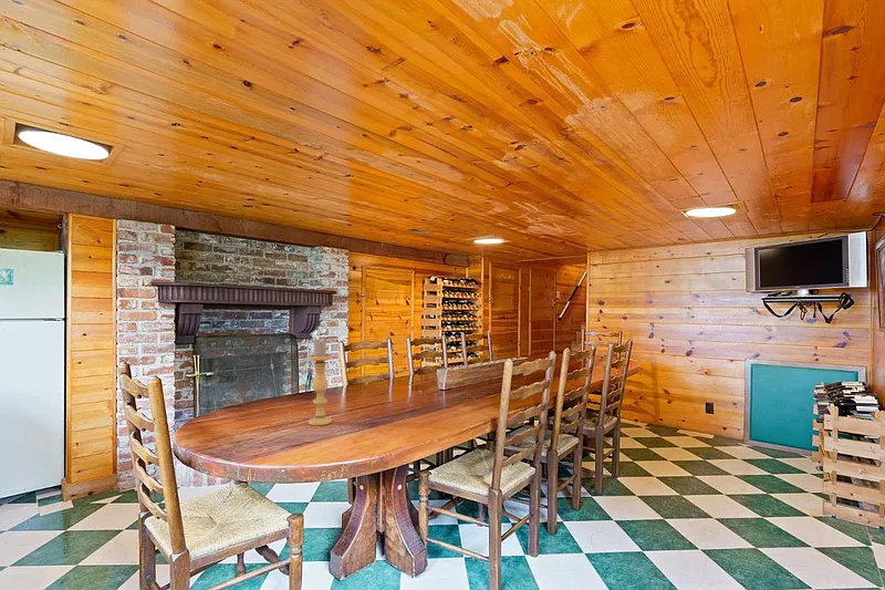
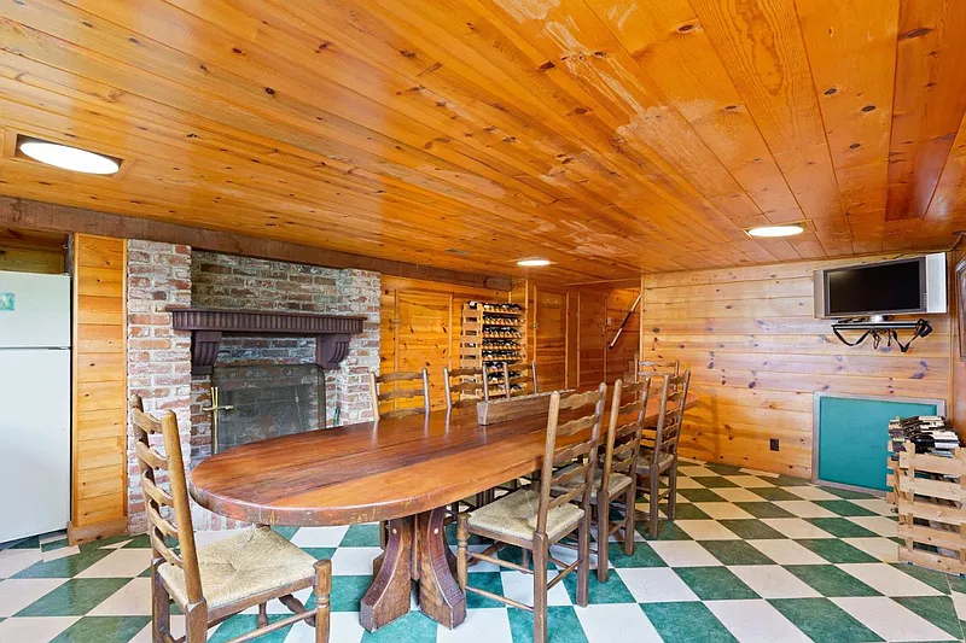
- candle holder [308,337,333,426]
